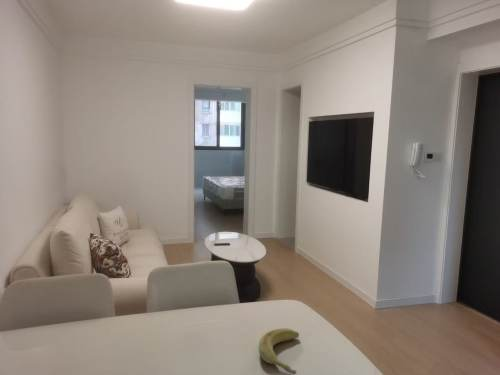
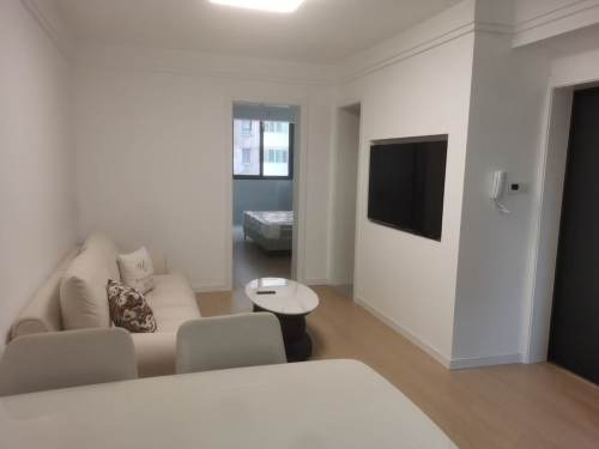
- banana [258,327,300,375]
